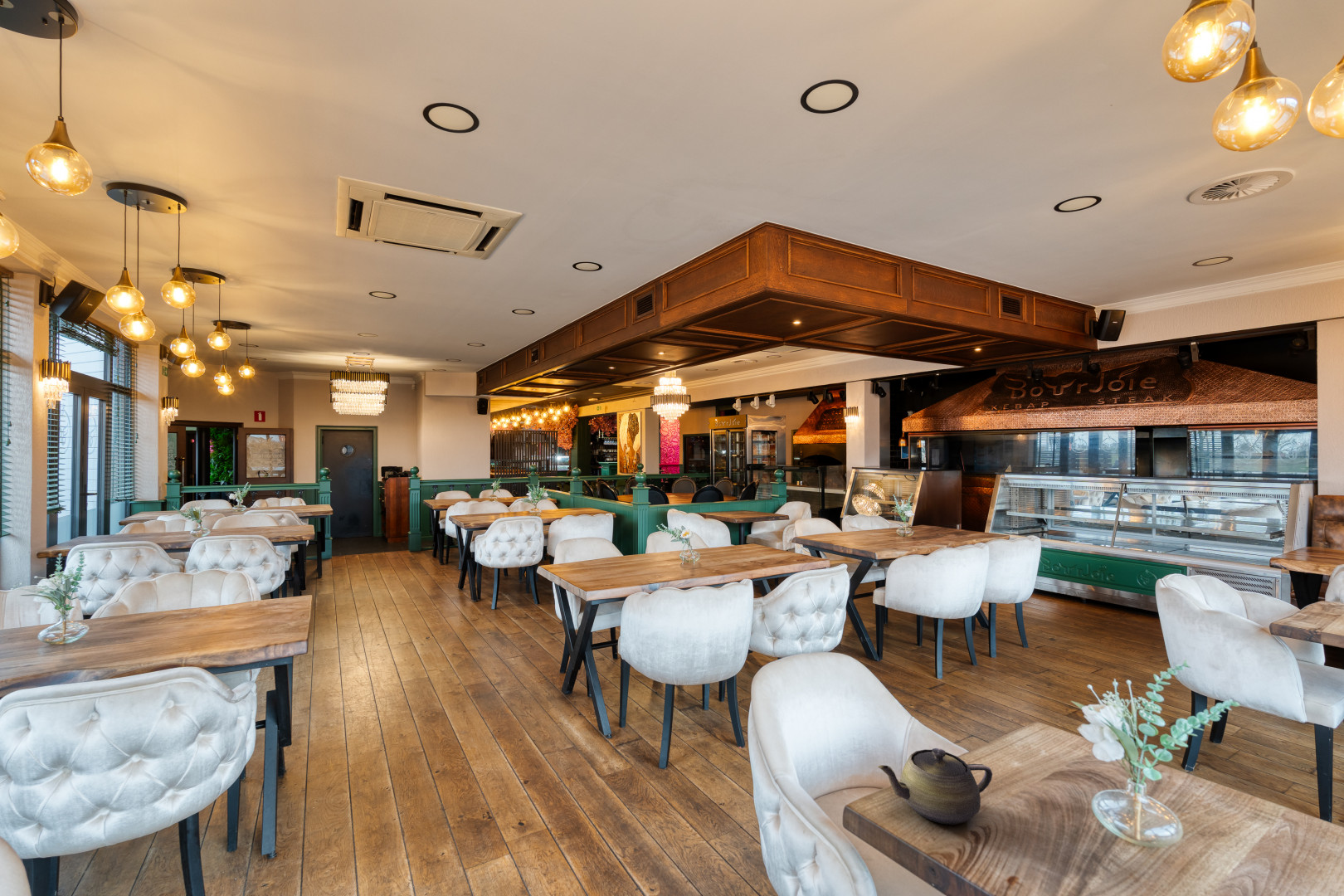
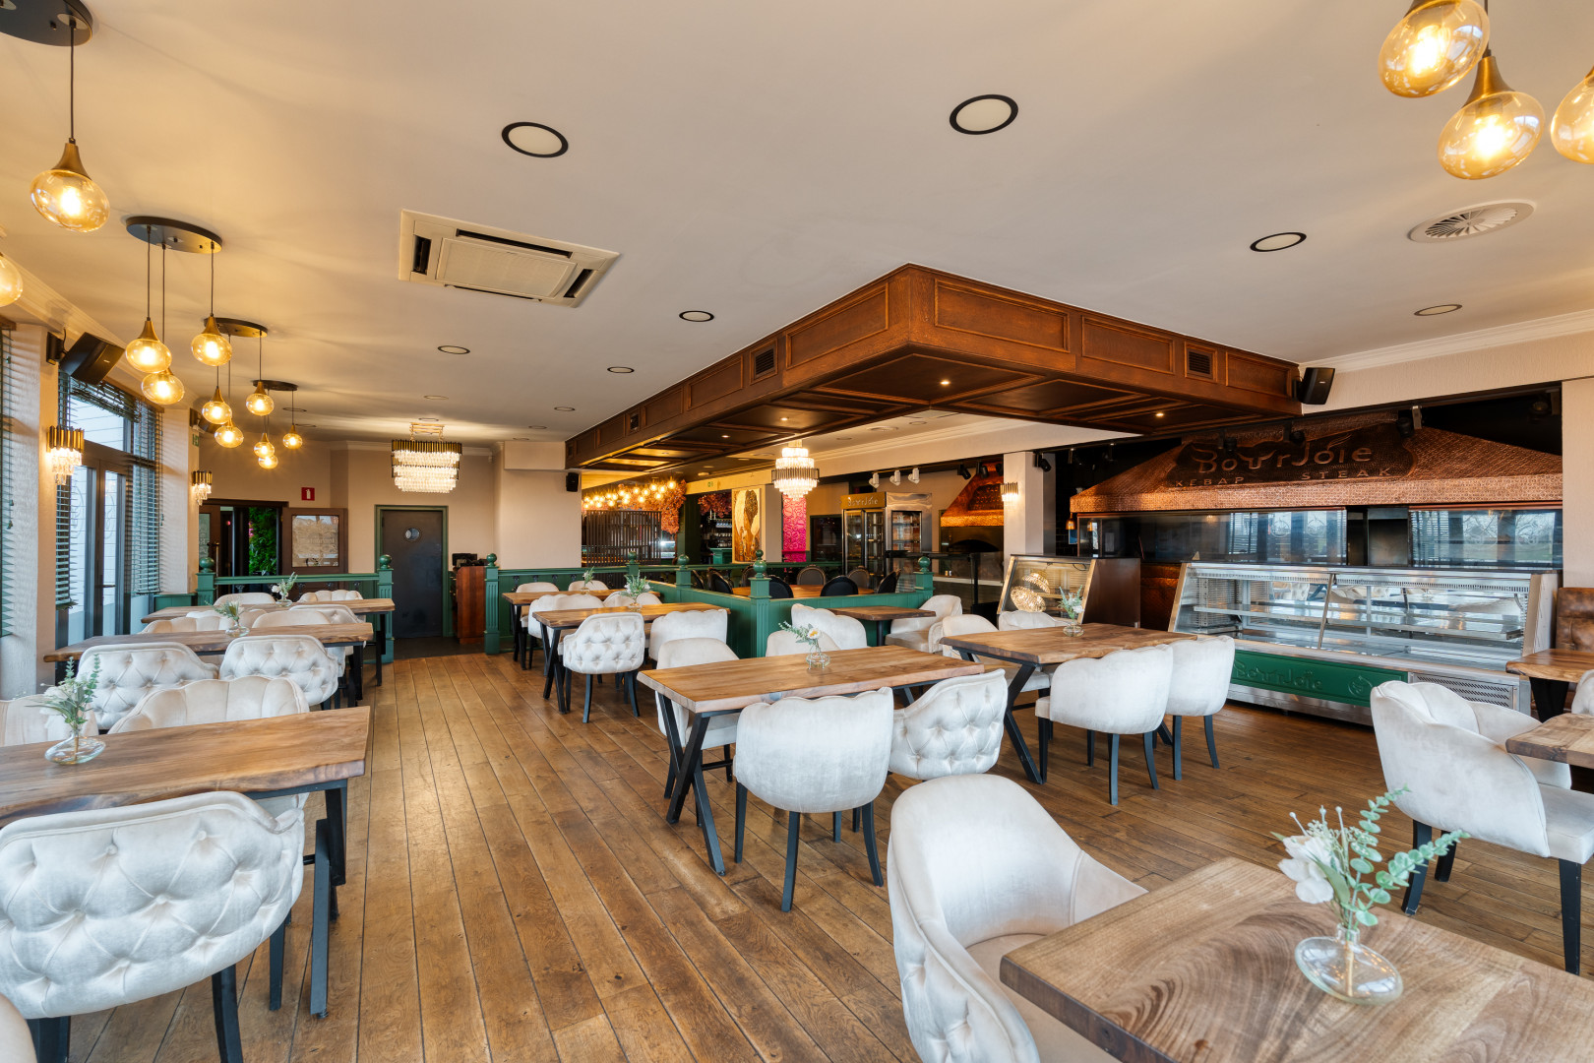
- teapot [877,747,993,825]
